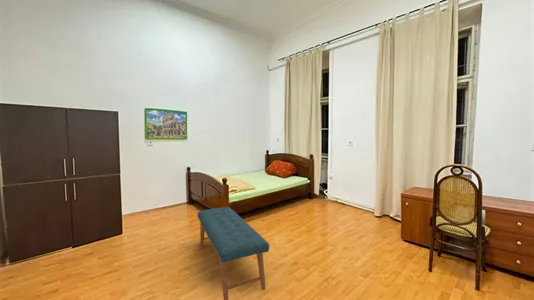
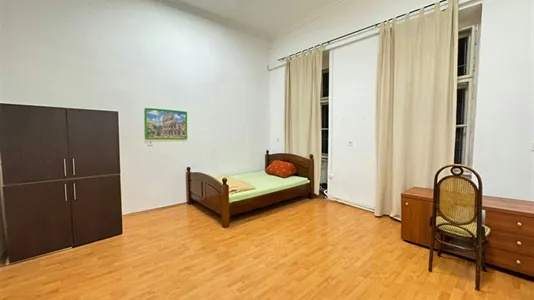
- bench [196,206,270,300]
